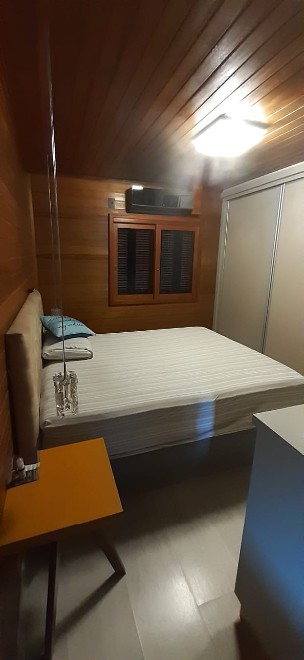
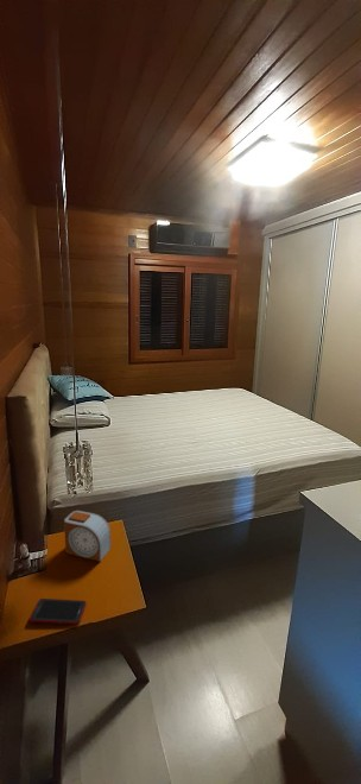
+ cell phone [28,598,88,626]
+ alarm clock [63,510,112,563]
